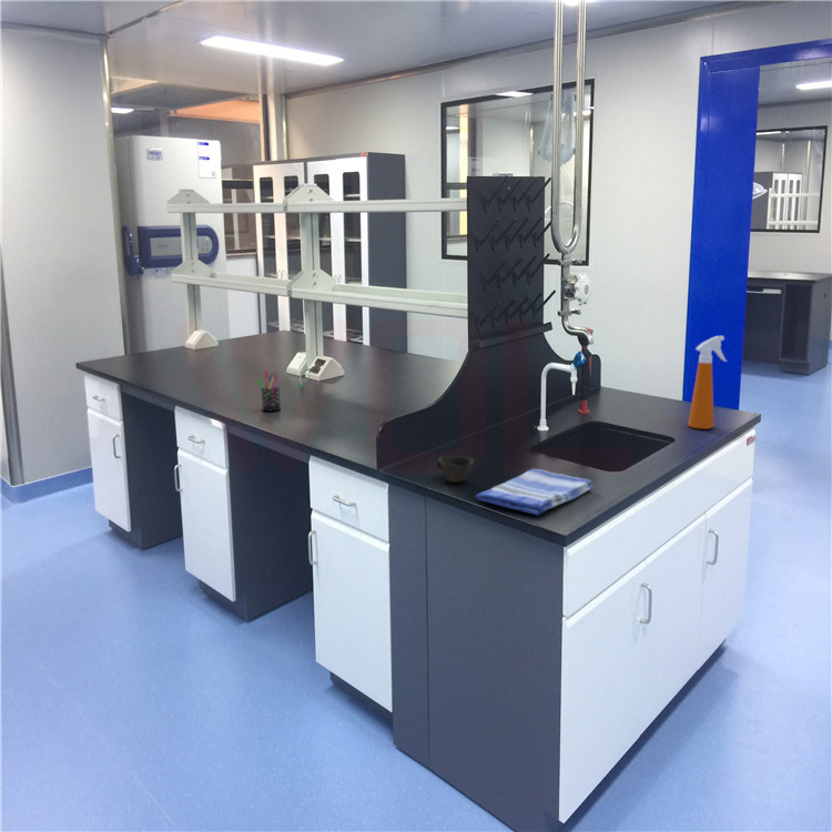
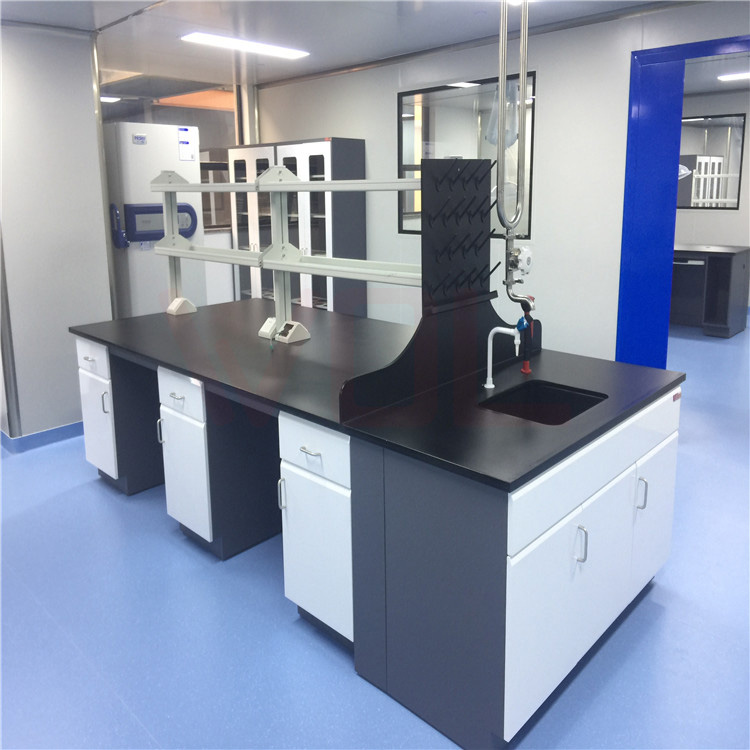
- spray bottle [687,335,728,430]
- pen holder [255,369,282,413]
- dish towel [475,468,595,516]
- cup [436,455,475,484]
